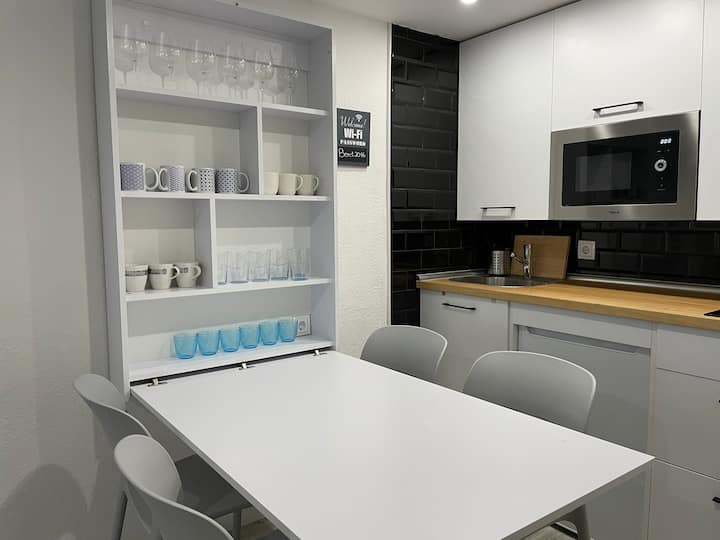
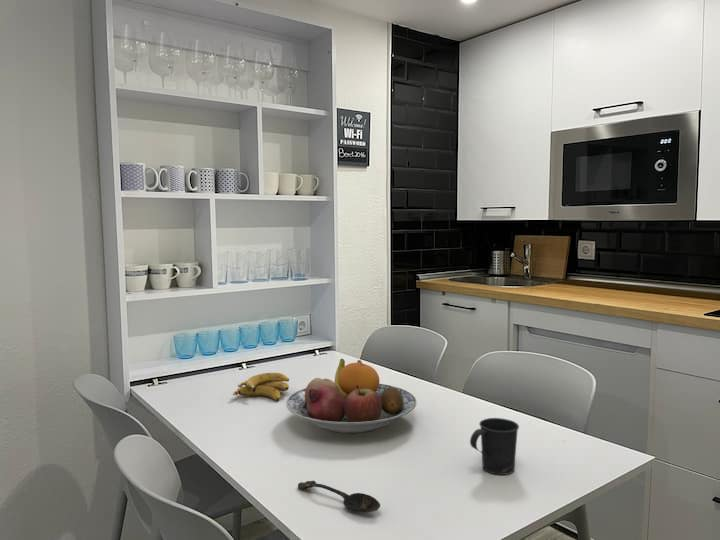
+ spoon [297,480,381,513]
+ banana [232,372,290,402]
+ mug [469,417,520,476]
+ fruit bowl [285,358,418,434]
